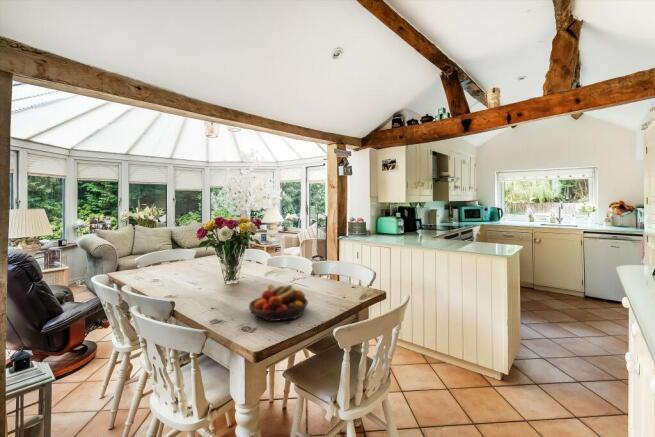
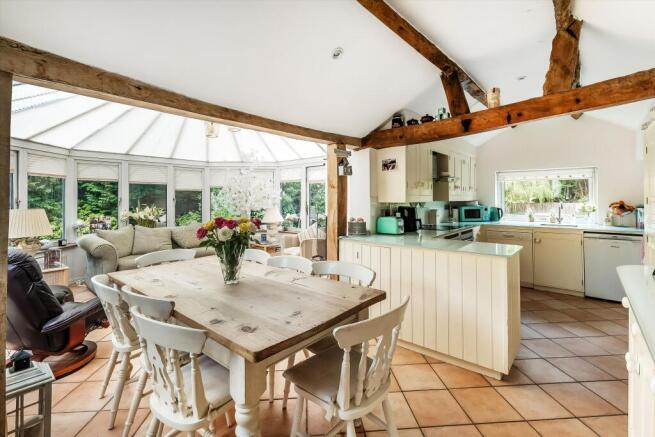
- fruit bowl [248,283,309,322]
